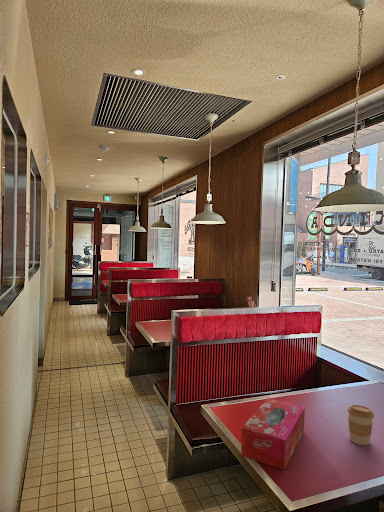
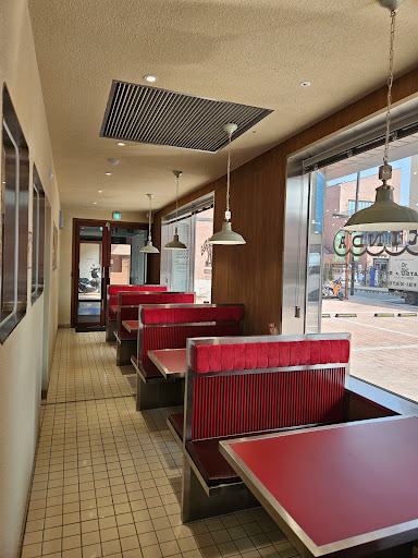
- coffee cup [346,404,375,446]
- tissue box [240,397,306,471]
